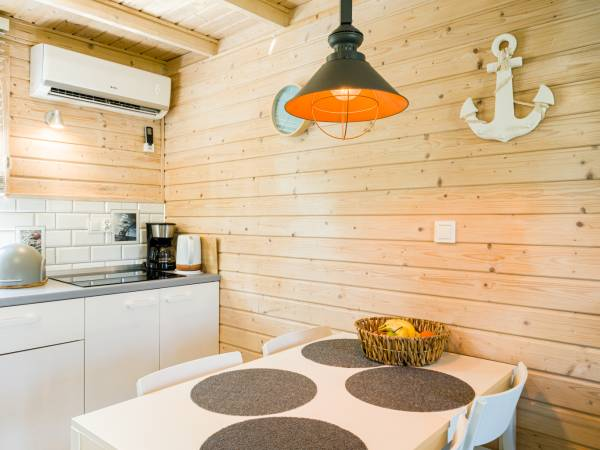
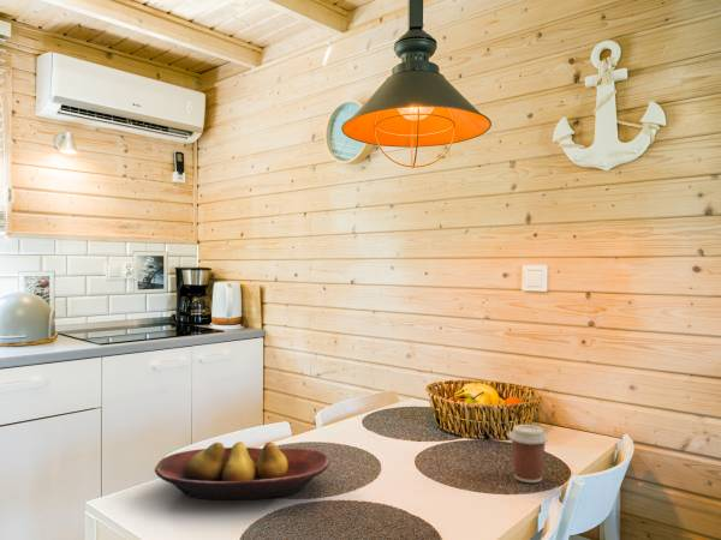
+ coffee cup [507,424,549,484]
+ fruit bowl [154,440,330,502]
